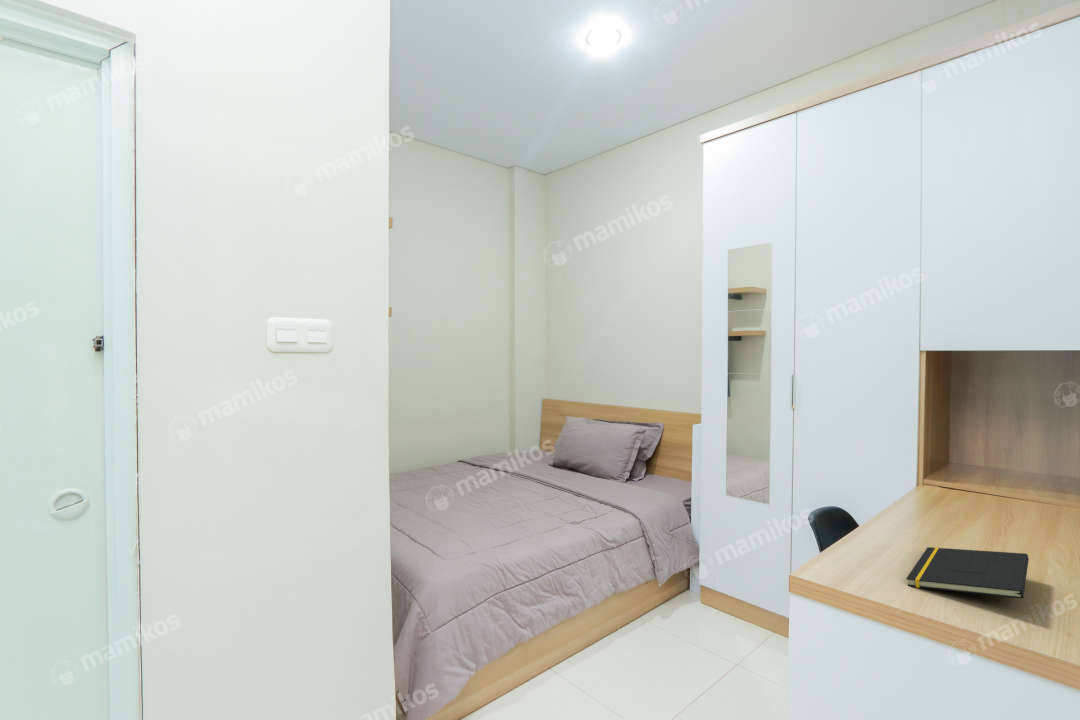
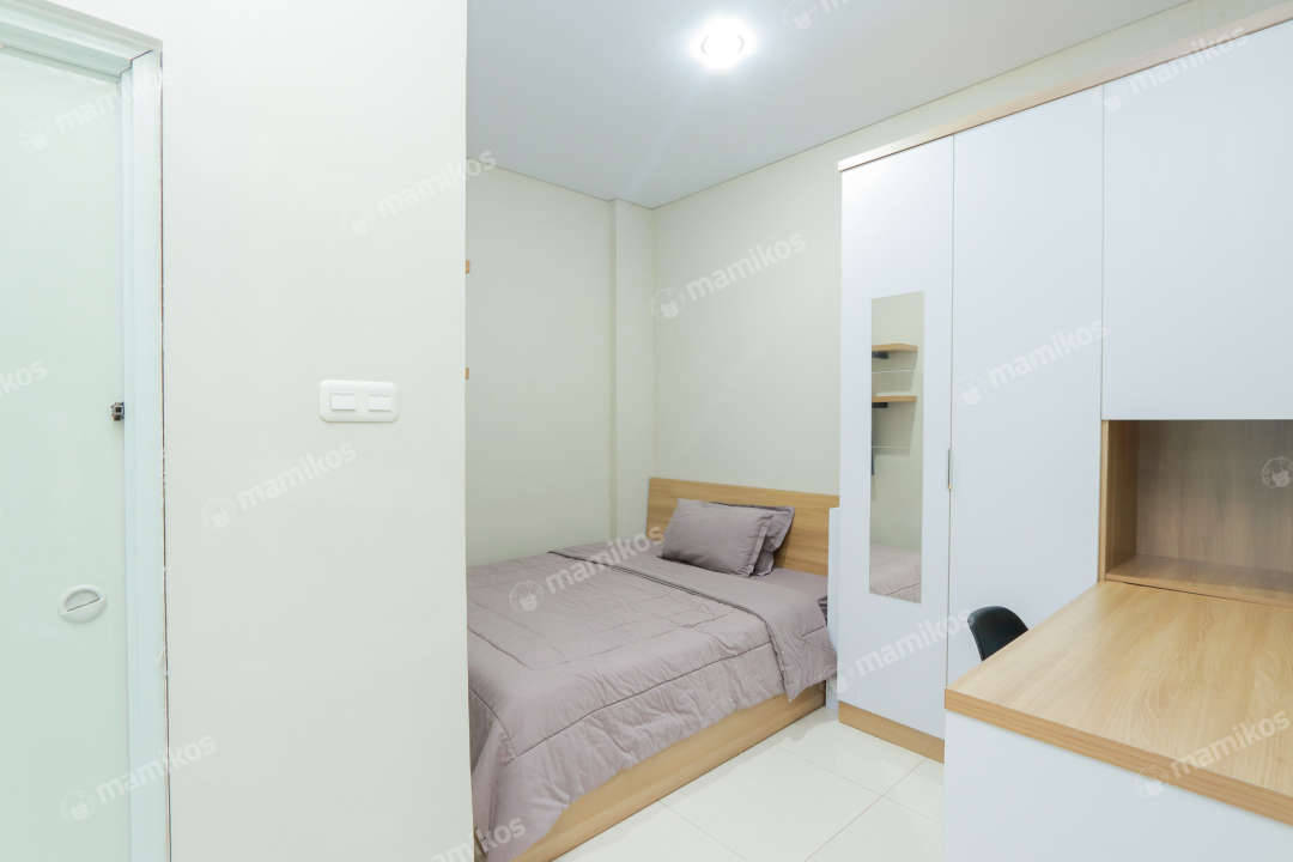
- notepad [905,546,1030,600]
